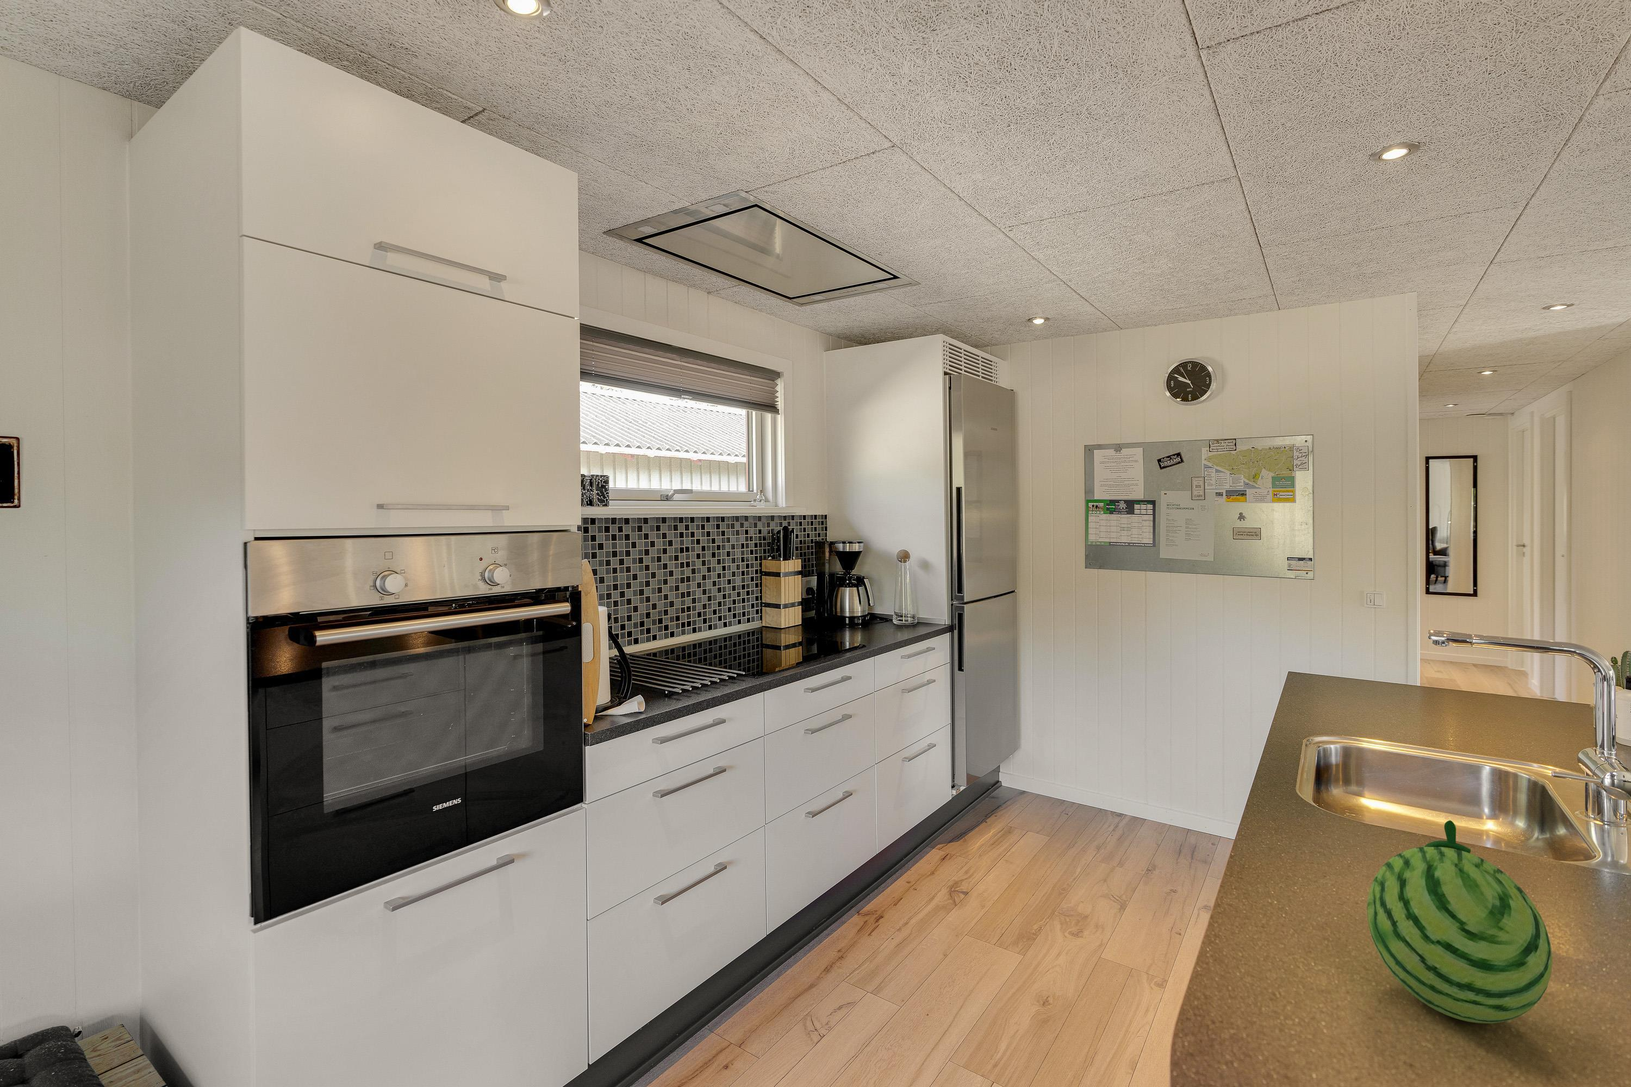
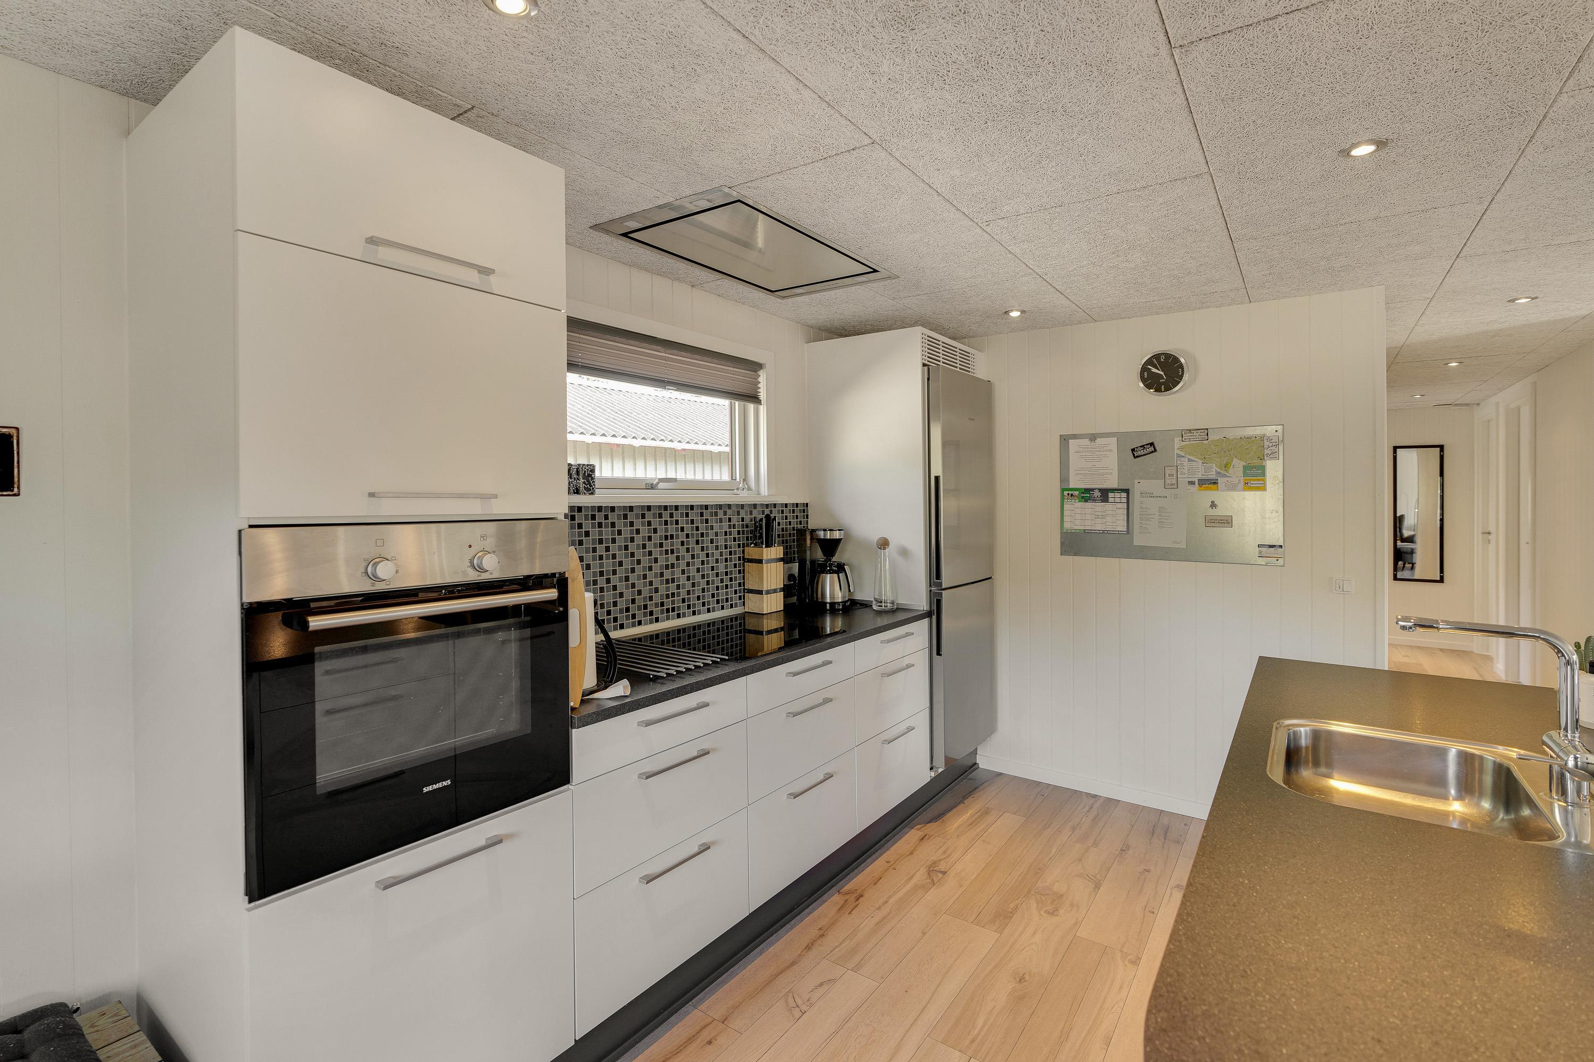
- fruit [1366,820,1552,1024]
